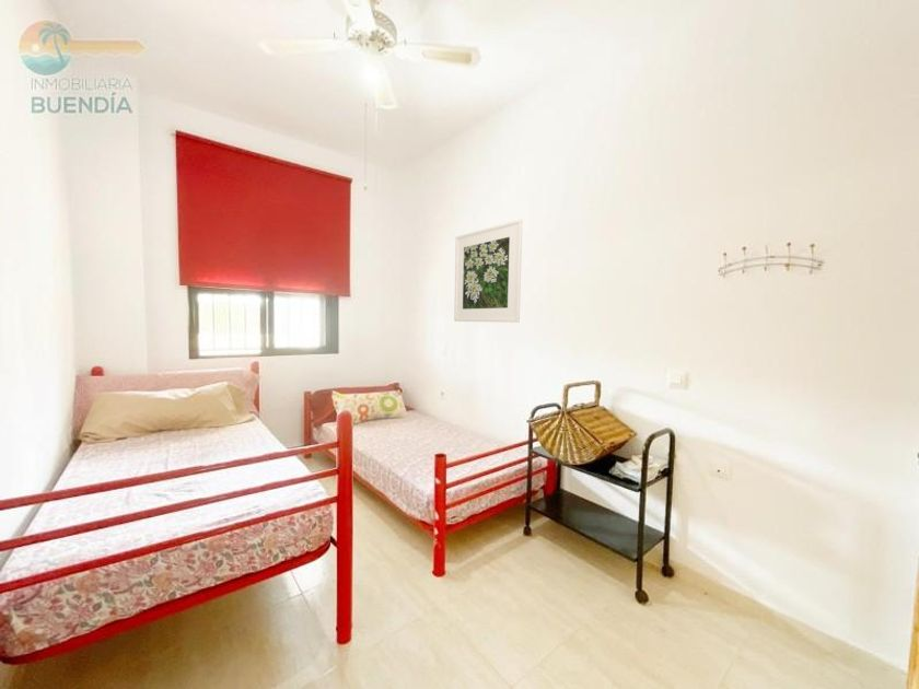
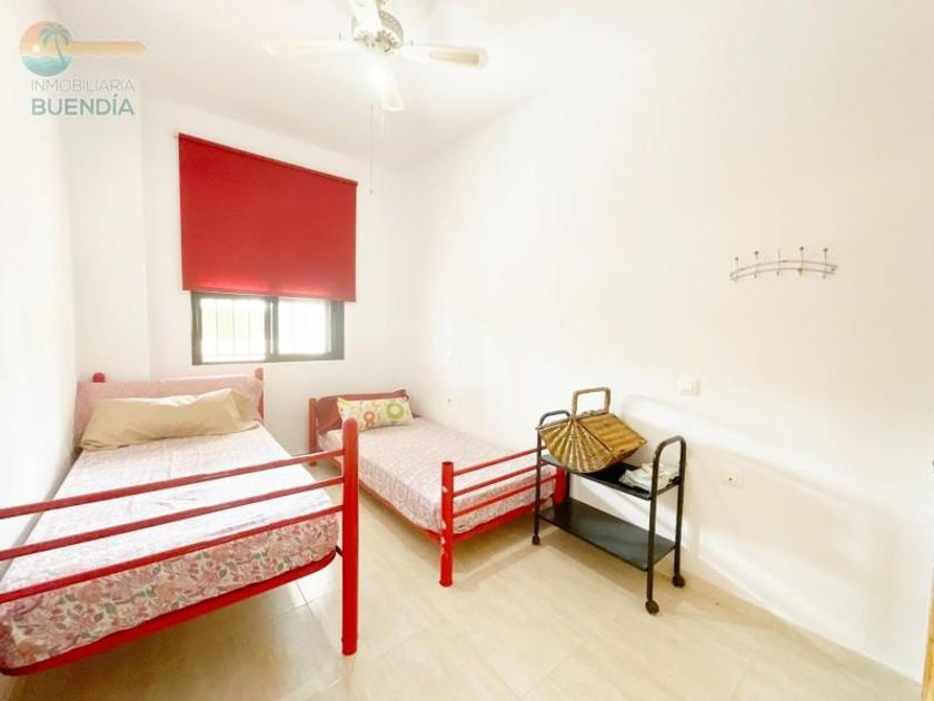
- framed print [453,219,523,324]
